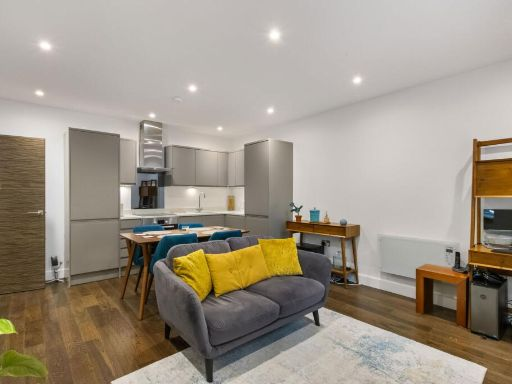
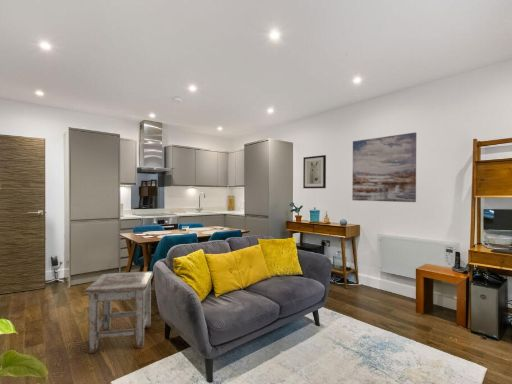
+ stool [84,270,154,355]
+ wall art [351,131,417,203]
+ wall art [302,154,327,189]
